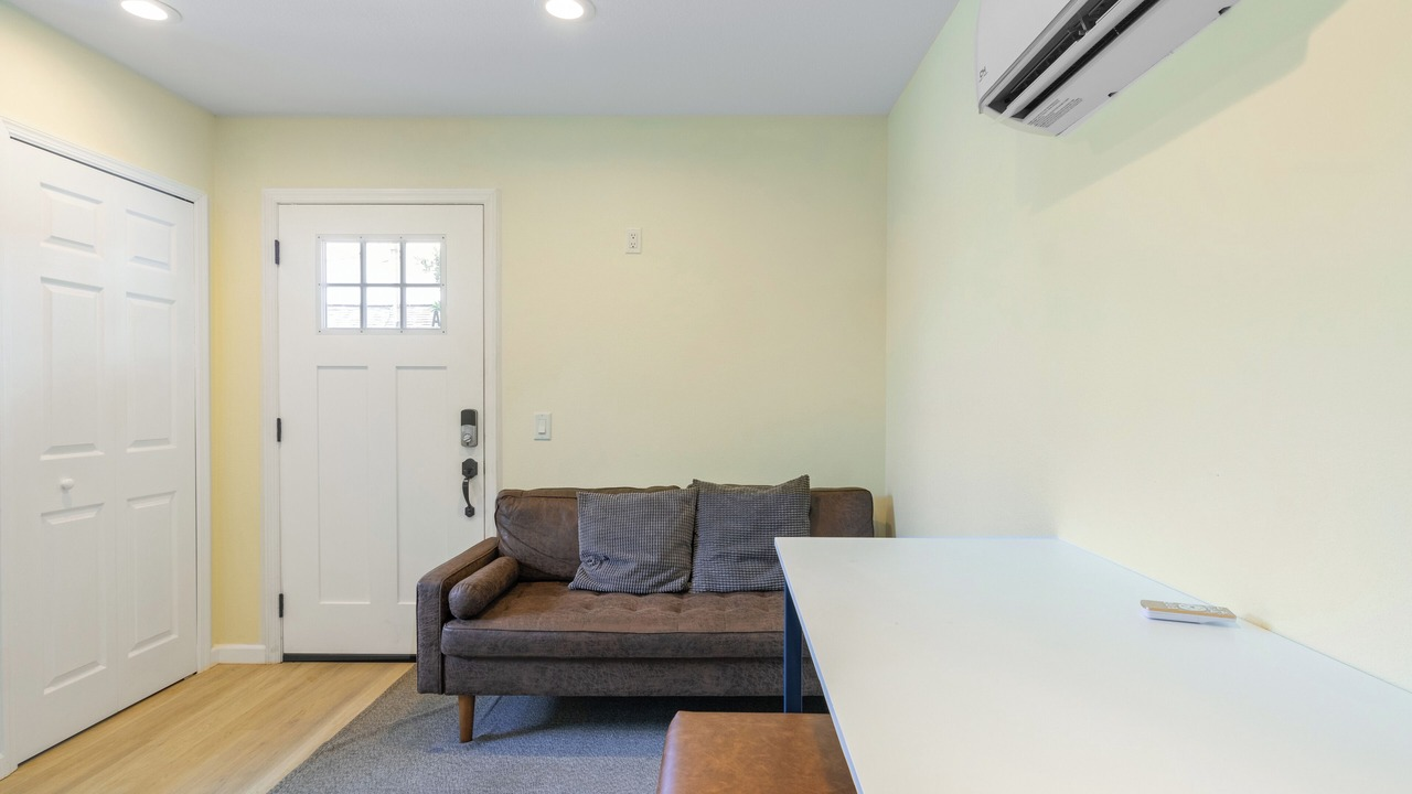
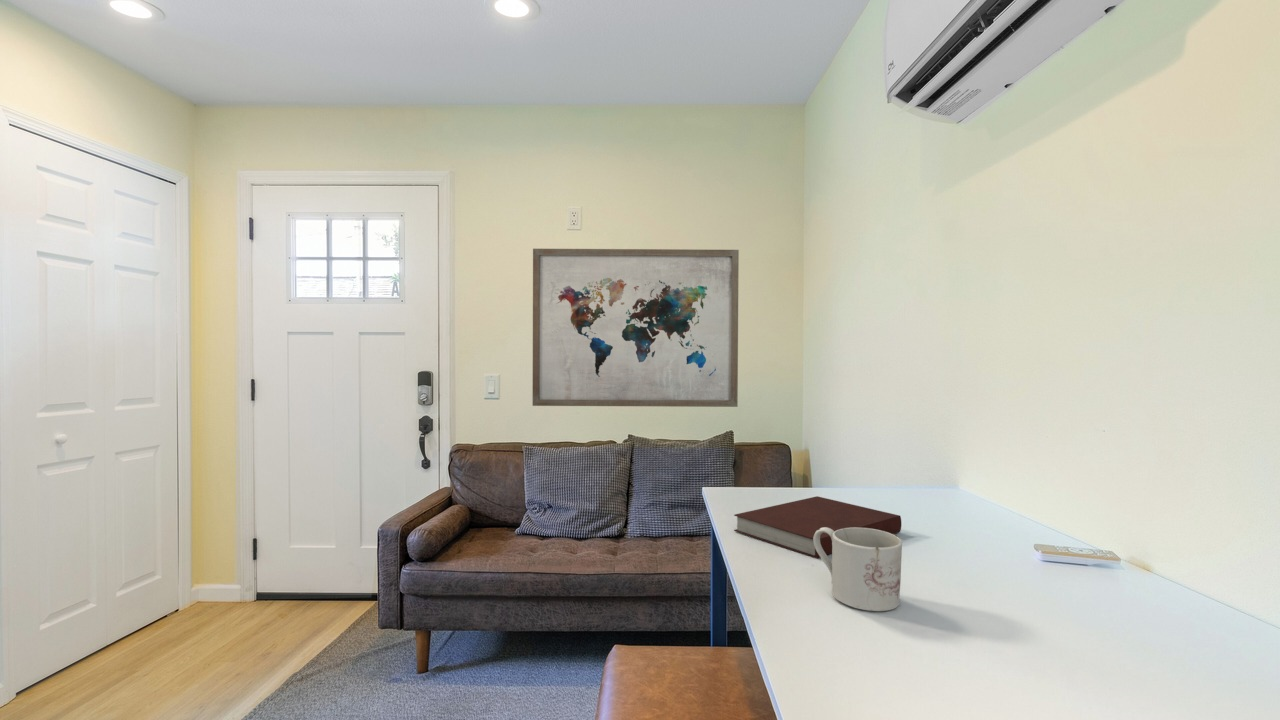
+ mug [813,527,903,612]
+ wall art [531,248,740,408]
+ notebook [733,495,902,559]
